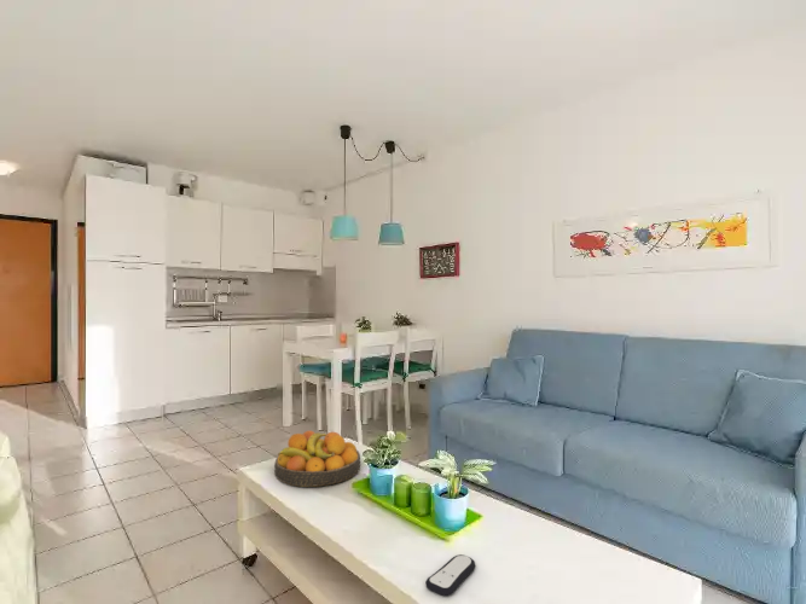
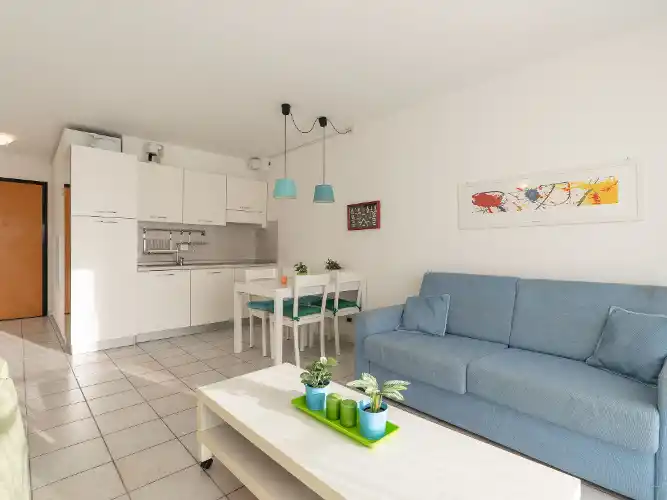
- fruit bowl [273,430,361,488]
- remote control [424,553,476,598]
